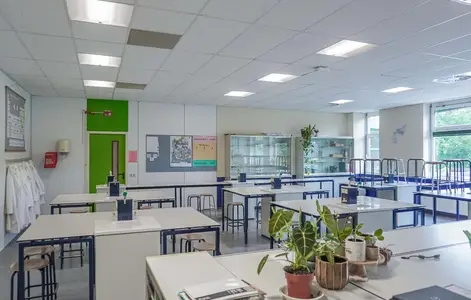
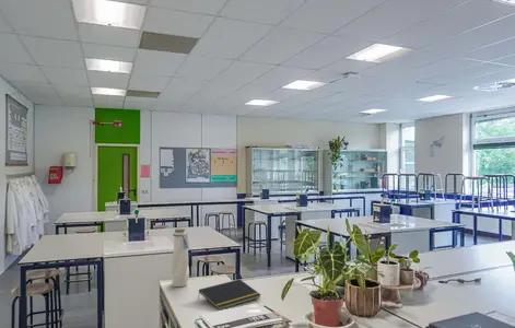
+ notepad [197,279,262,311]
+ water bottle [171,227,190,288]
